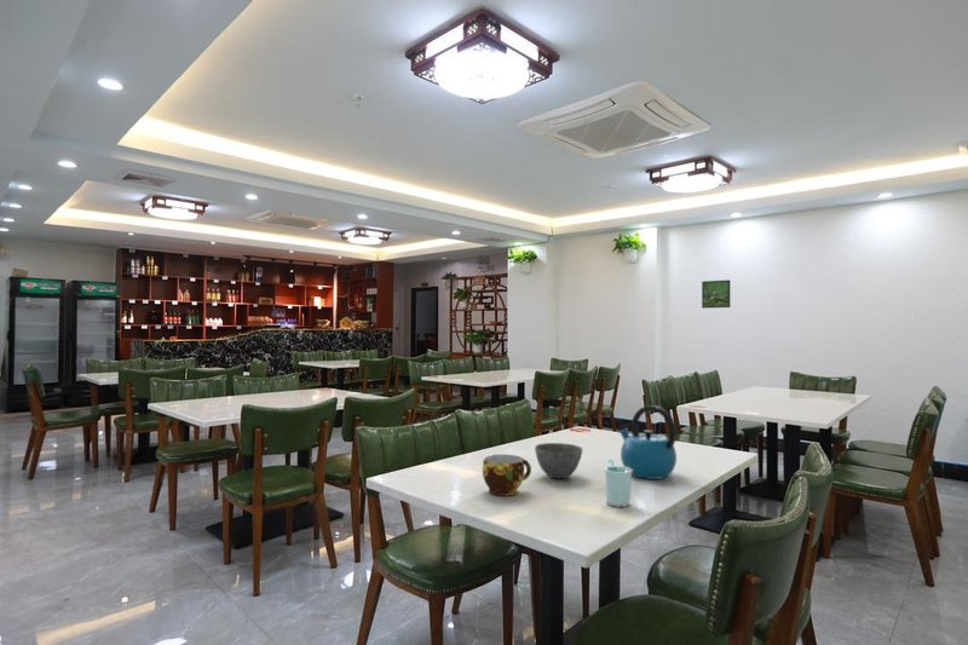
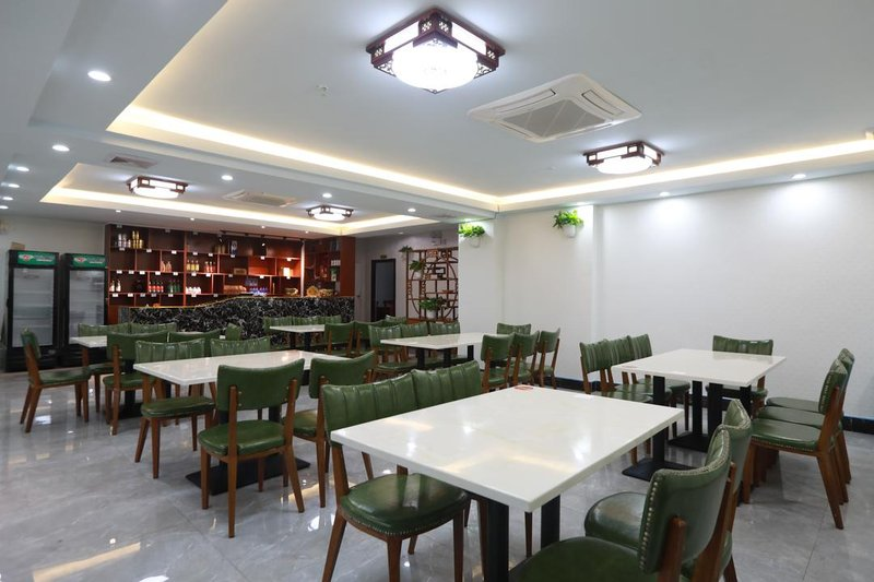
- cup [482,454,532,497]
- cup [604,459,633,508]
- bowl [534,442,583,479]
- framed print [701,278,731,310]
- kettle [616,404,678,480]
